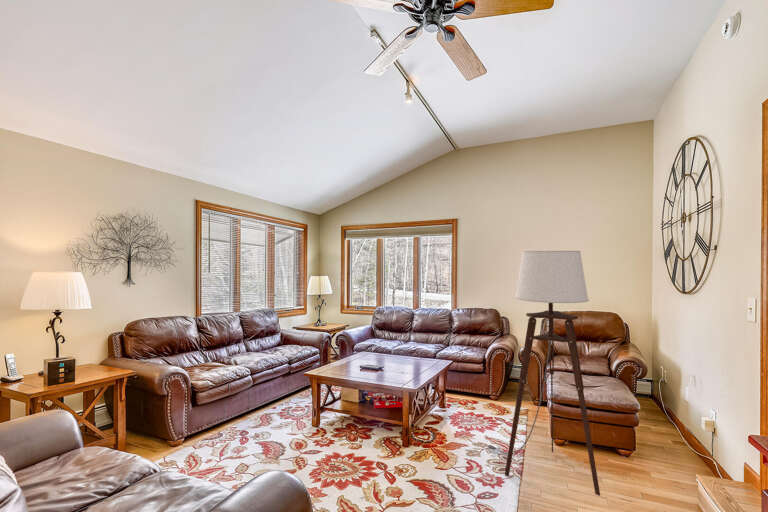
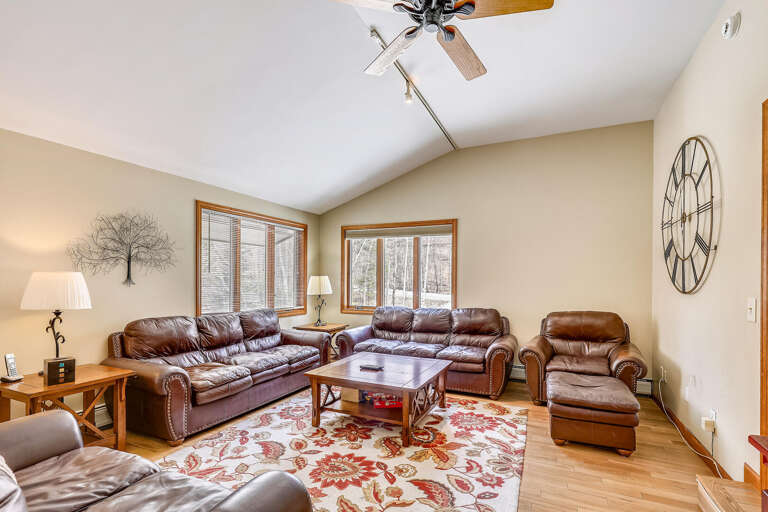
- floor lamp [485,250,601,497]
